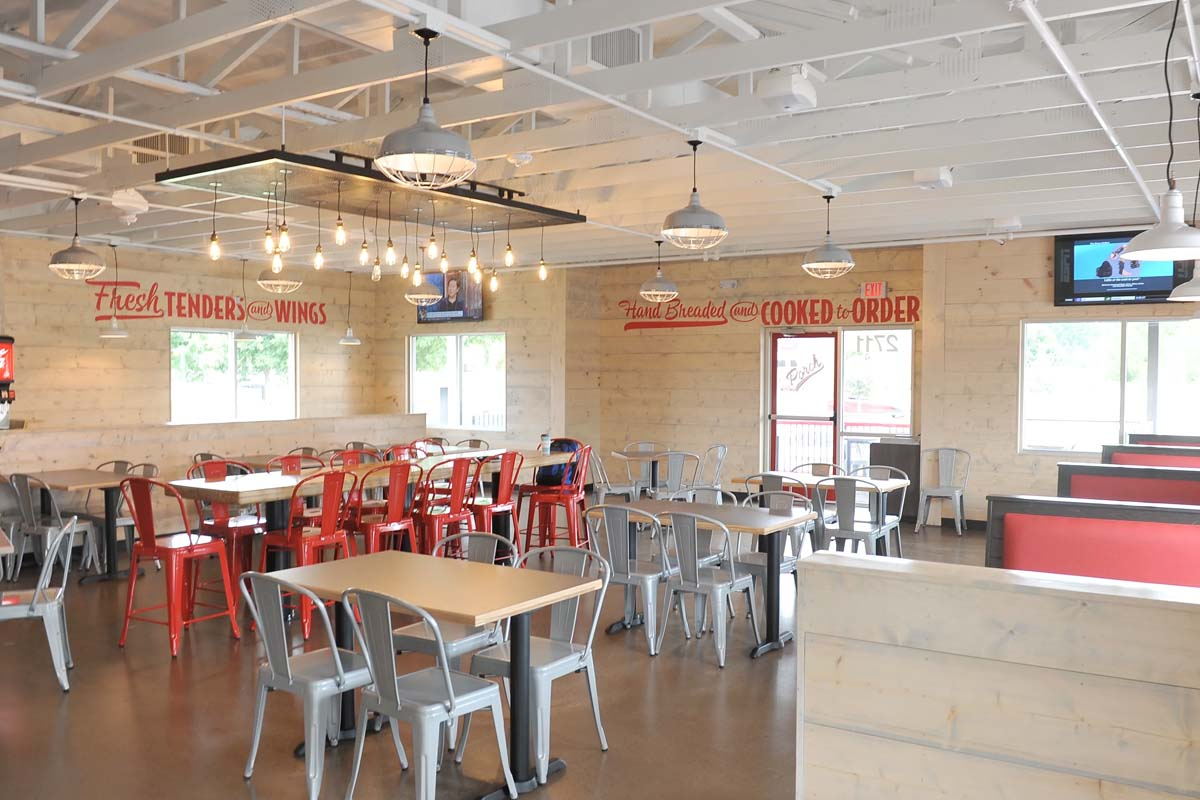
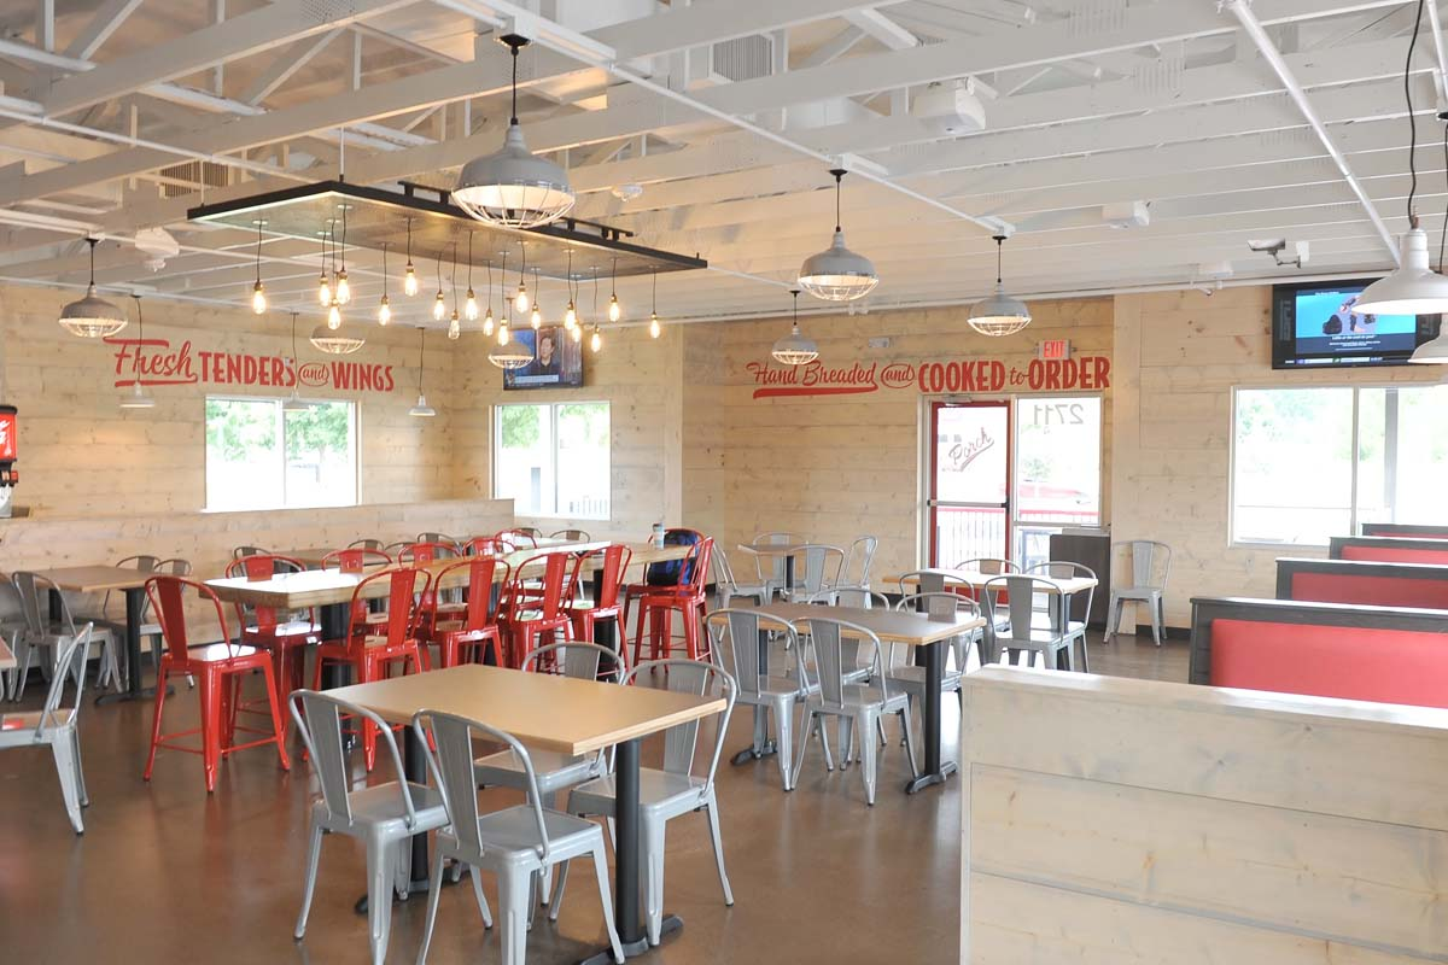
+ security camera [1246,236,1310,270]
